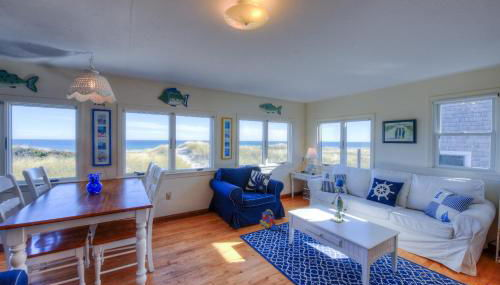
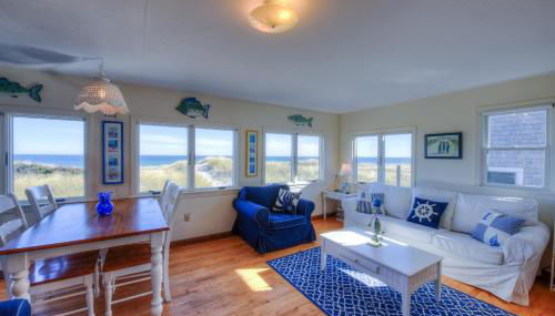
- toy train [259,209,279,232]
